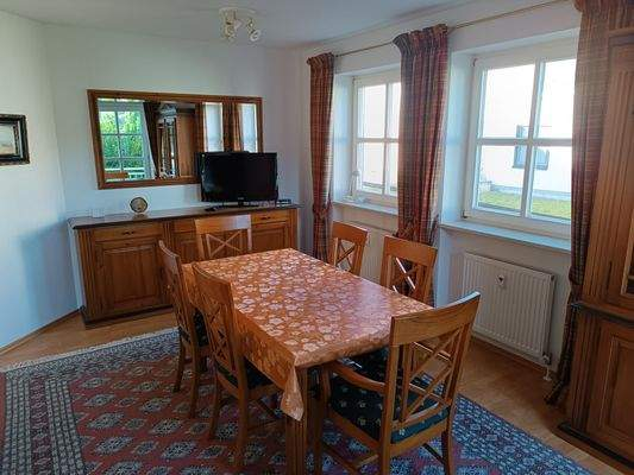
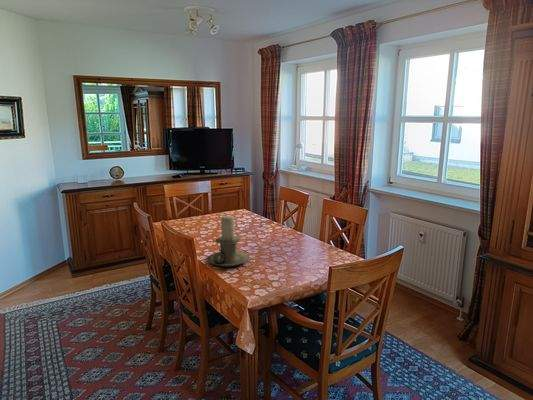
+ candle holder [206,215,251,268]
